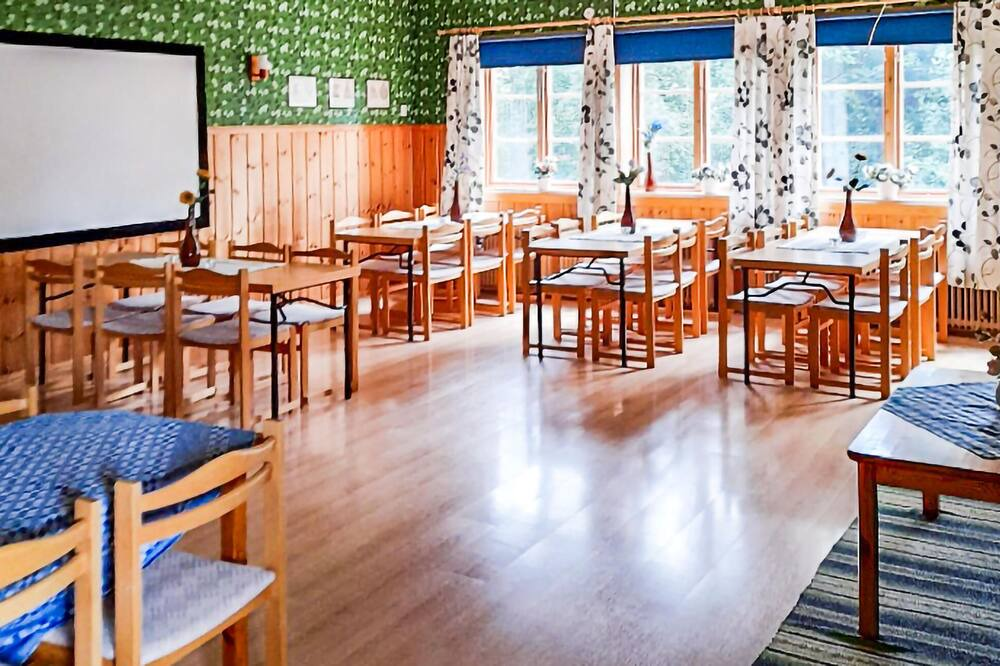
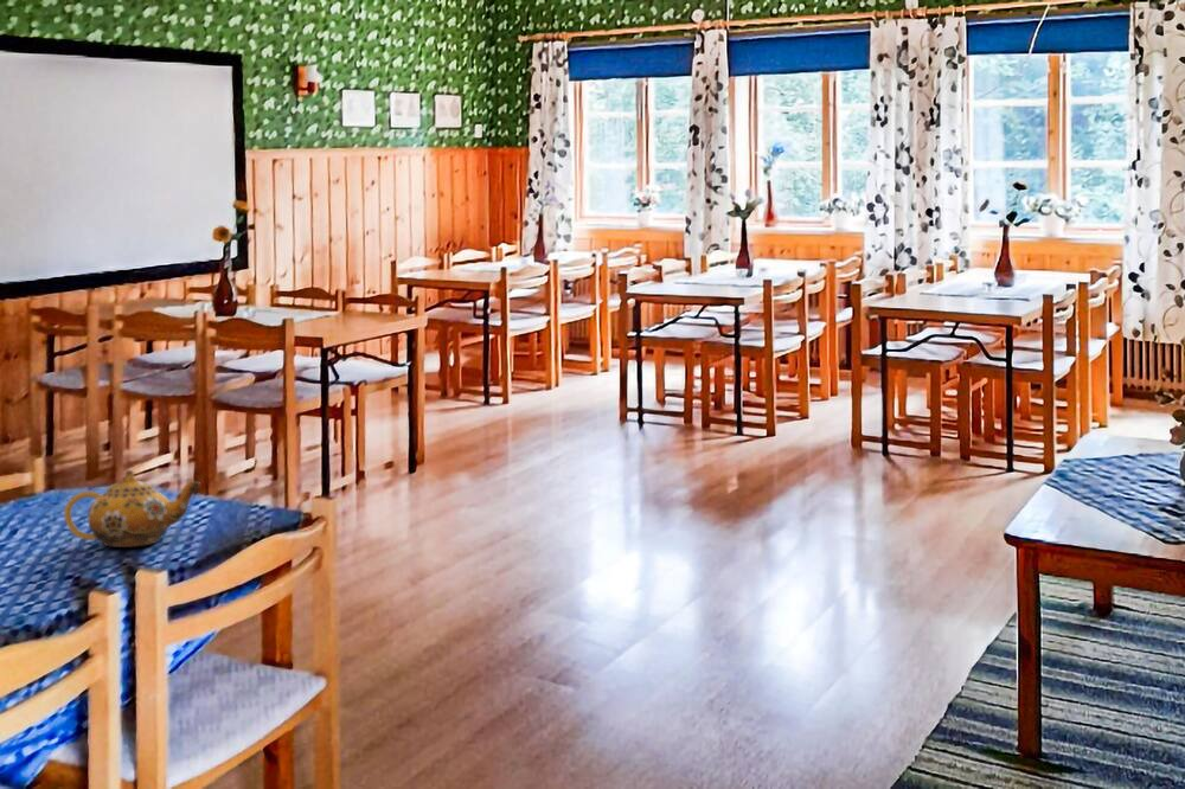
+ teapot [63,469,201,549]
